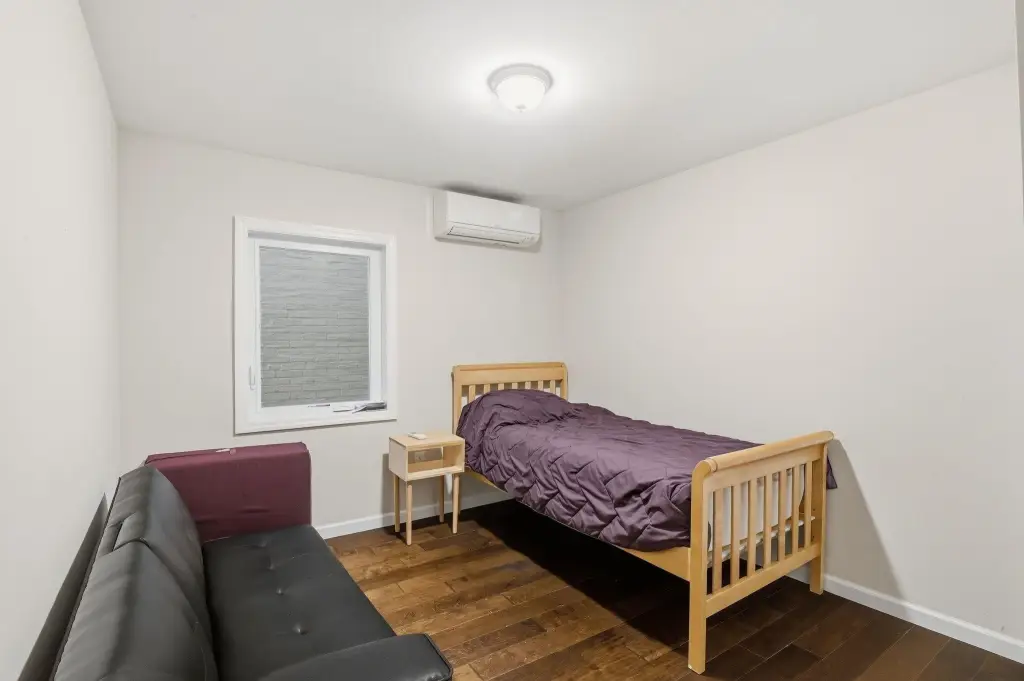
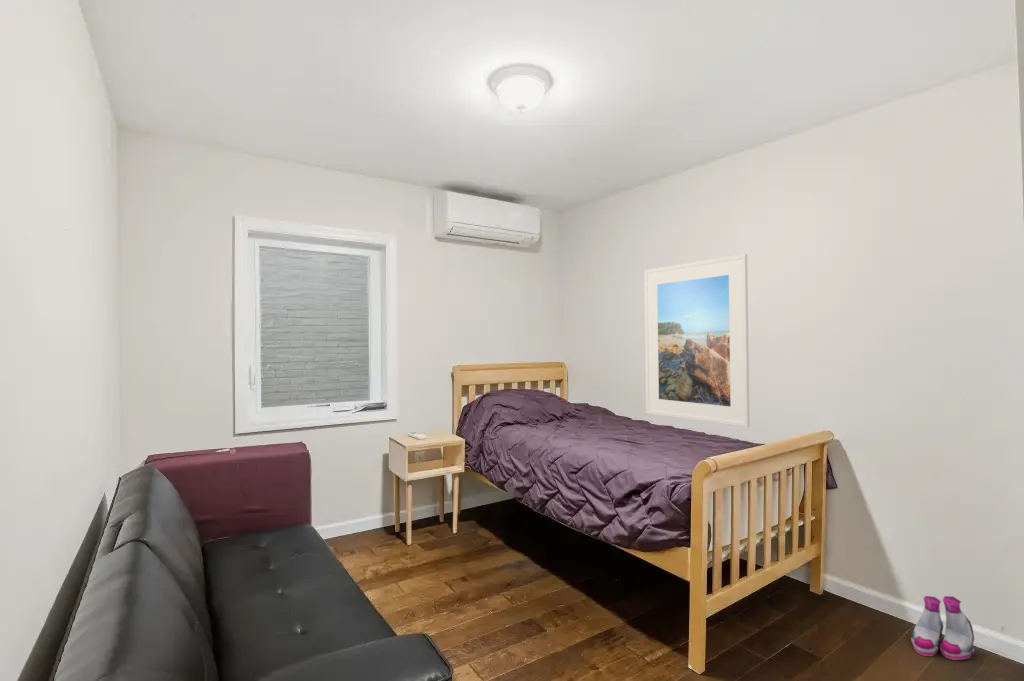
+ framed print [643,253,751,428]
+ boots [910,595,975,661]
